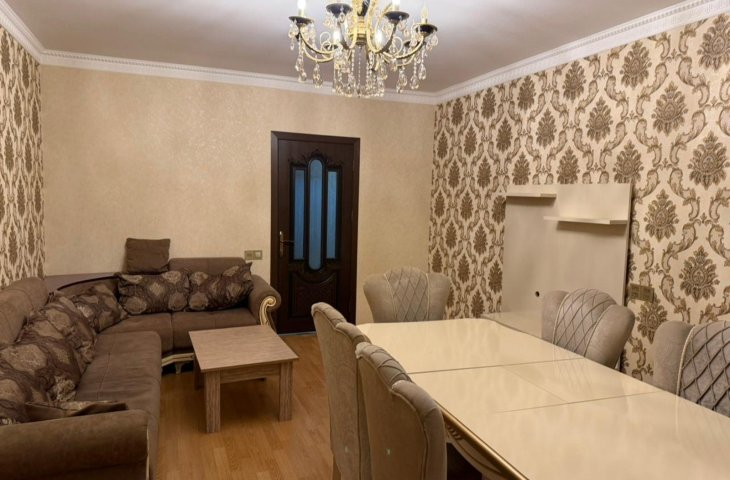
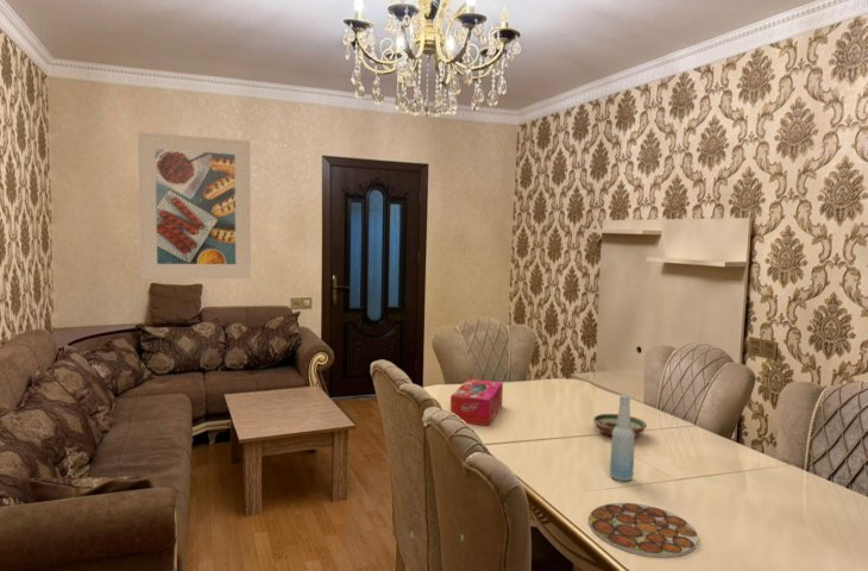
+ bottle [609,394,636,482]
+ decorative bowl [592,413,648,438]
+ tissue box [449,378,504,427]
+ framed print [137,131,252,280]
+ plate [587,502,699,558]
